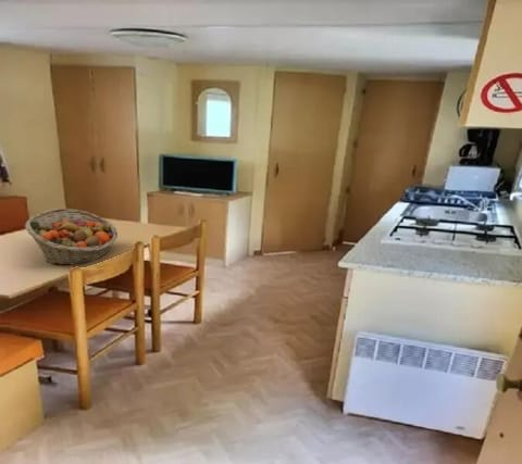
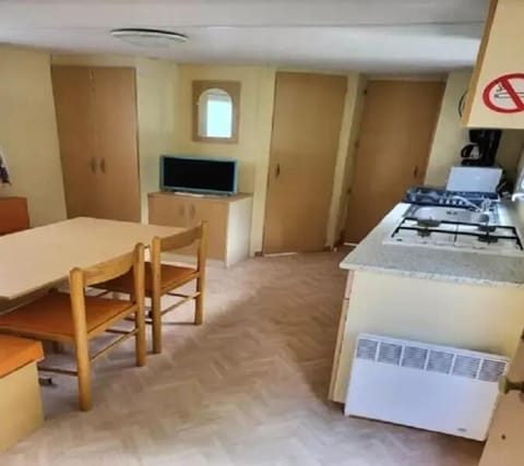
- fruit basket [24,208,119,266]
